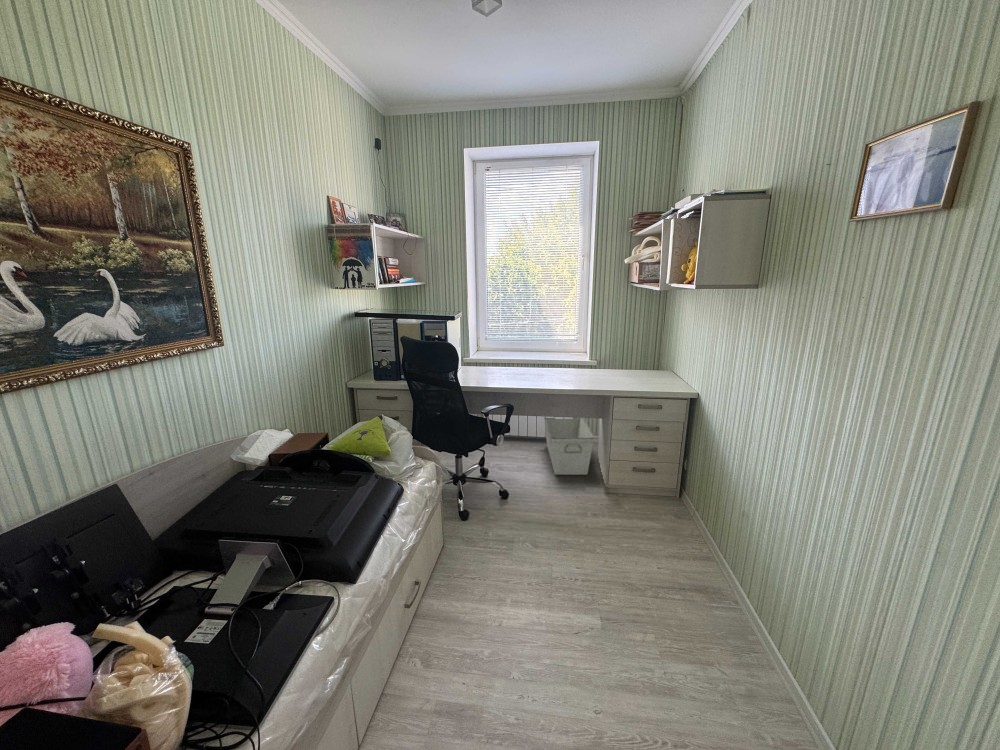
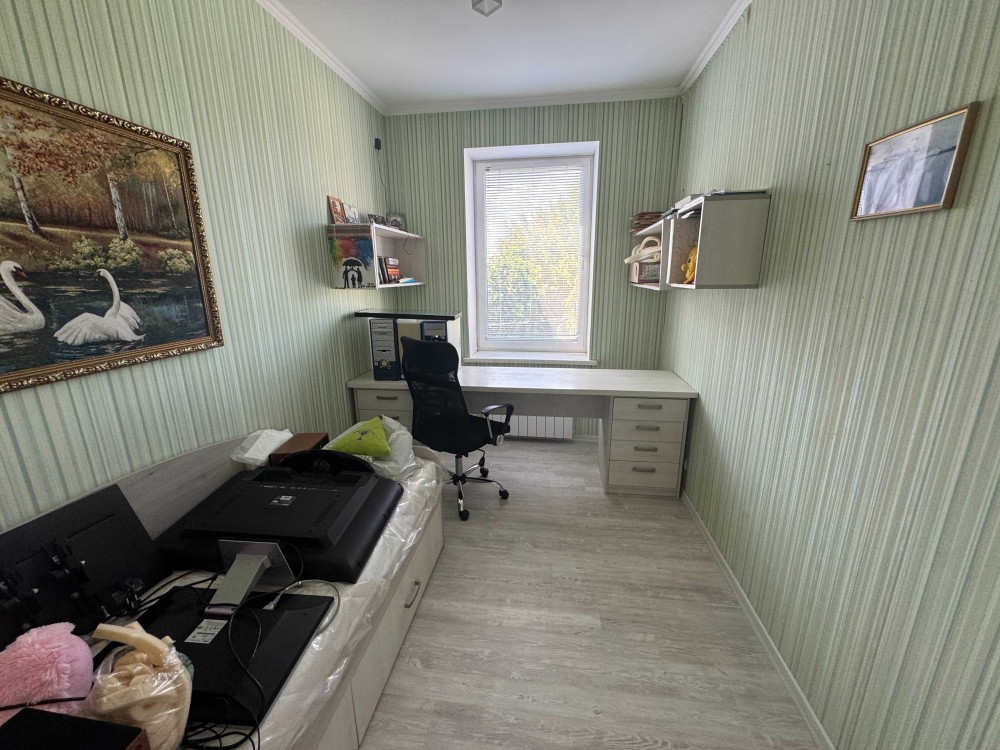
- storage bin [543,416,596,476]
